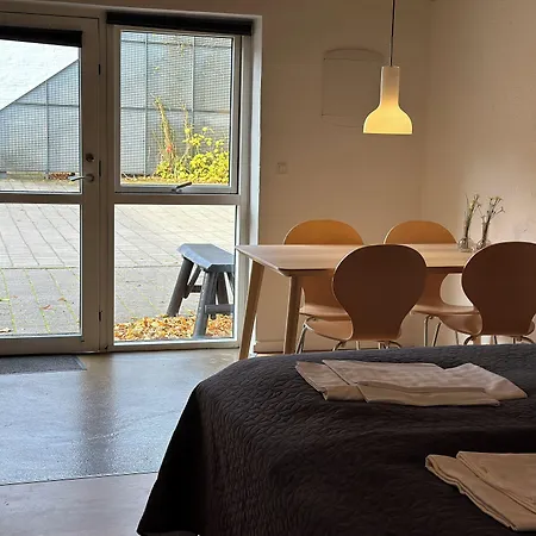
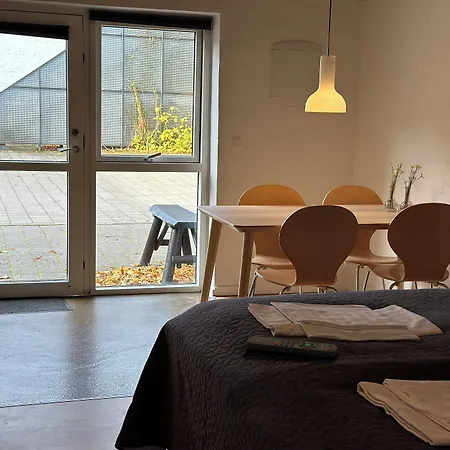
+ remote control [246,335,338,358]
